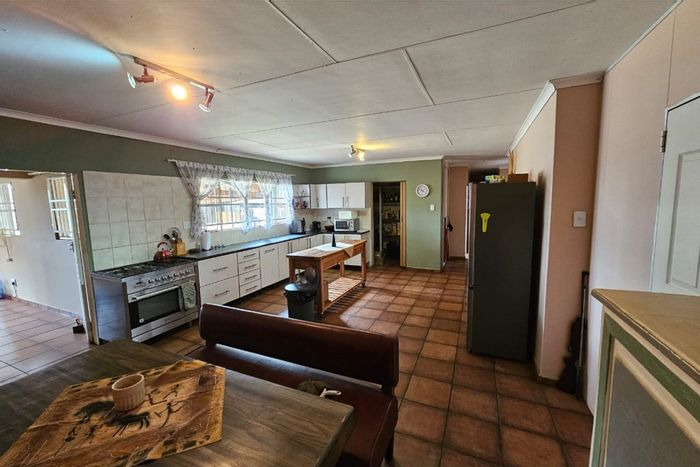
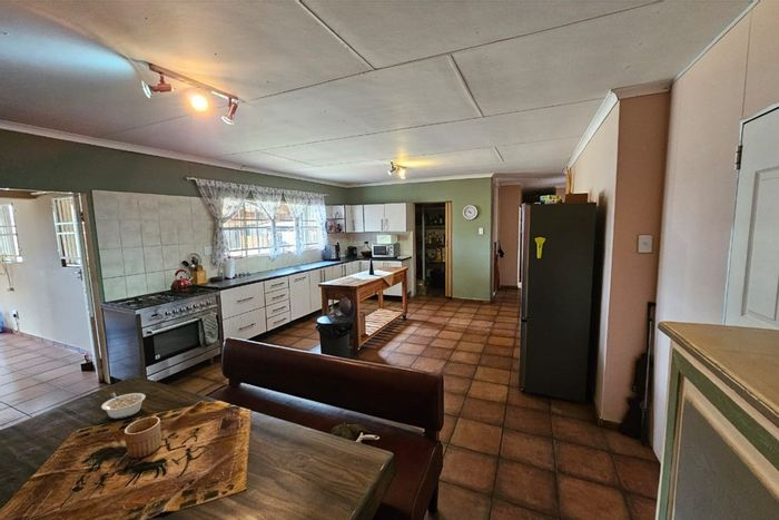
+ legume [100,392,147,420]
